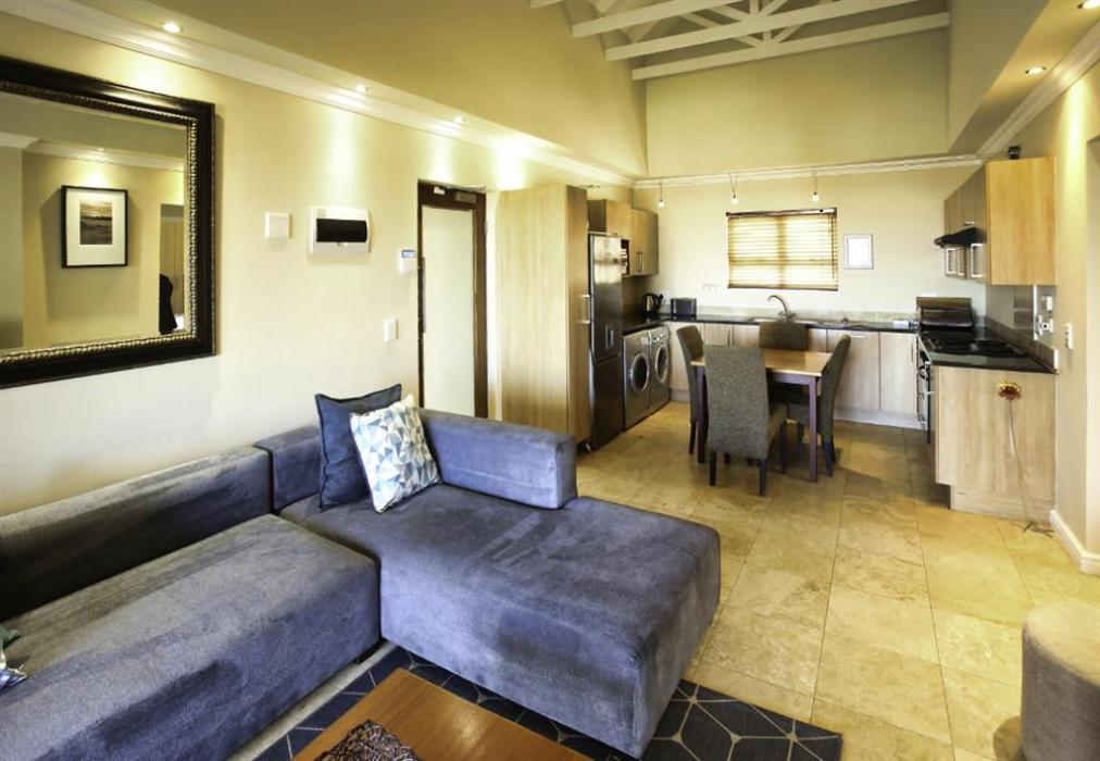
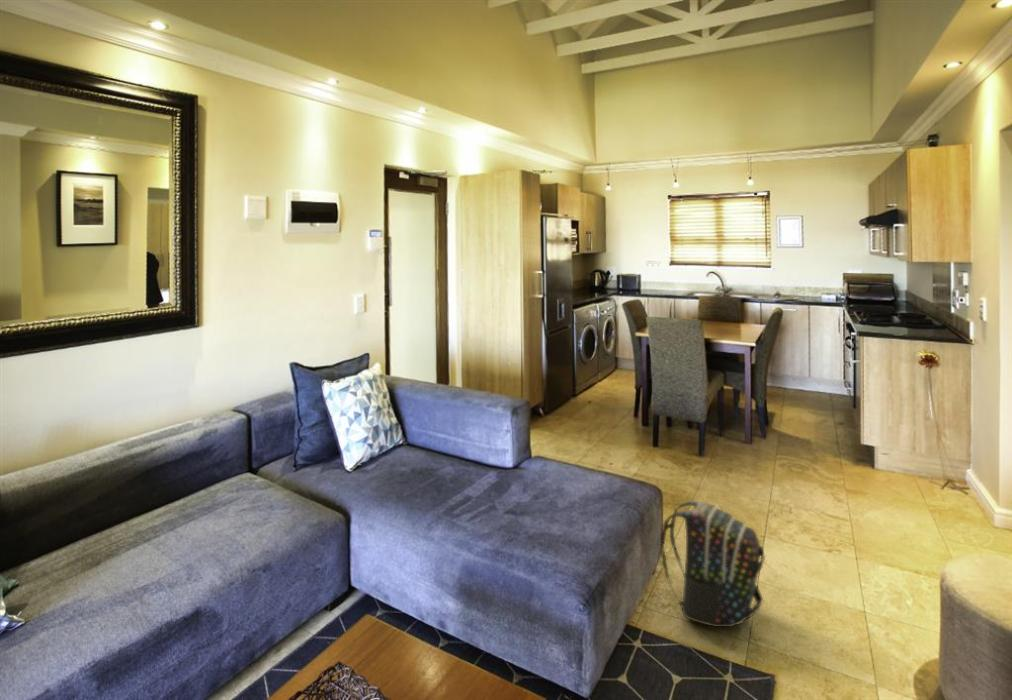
+ backpack [658,500,766,628]
